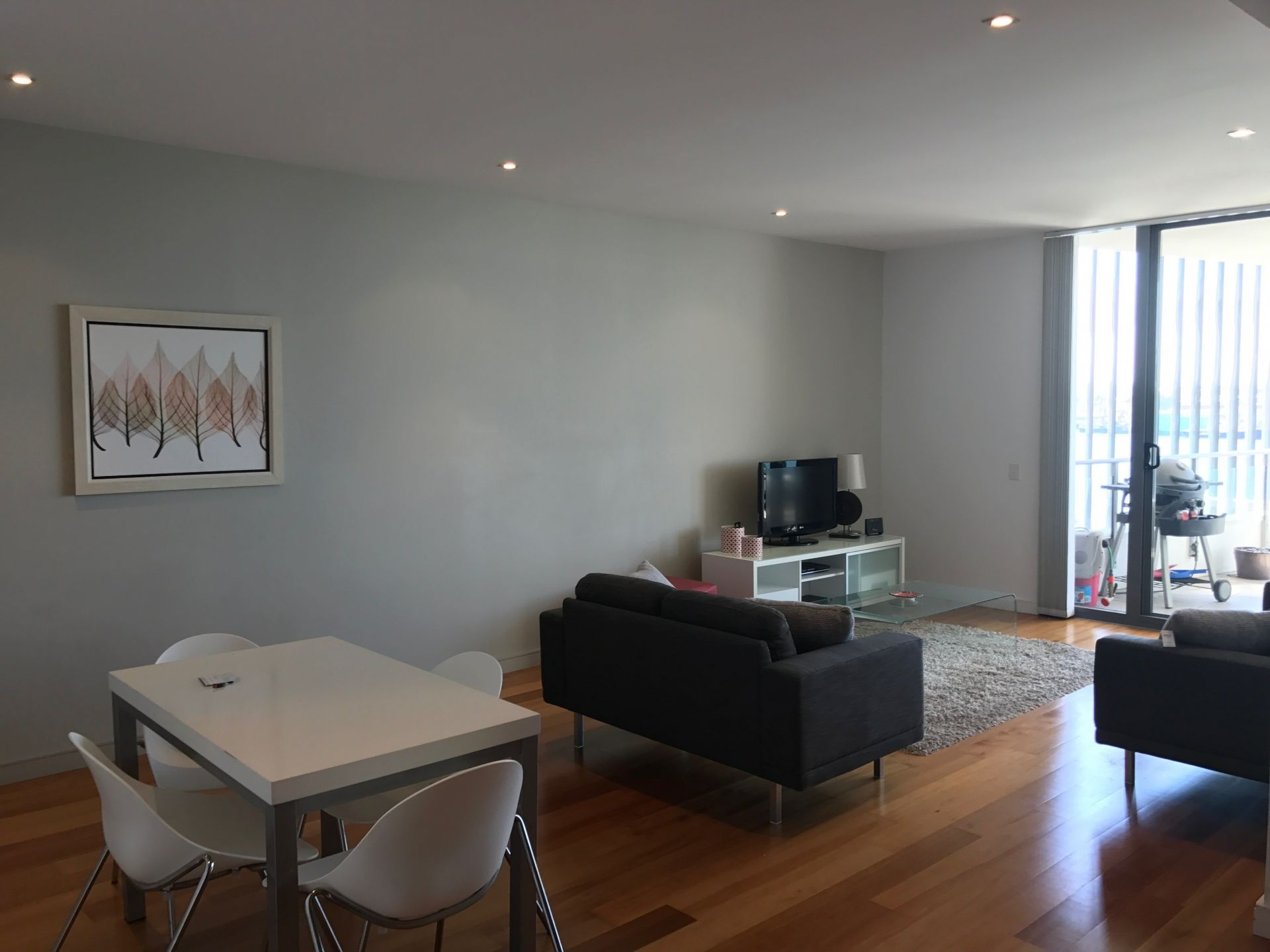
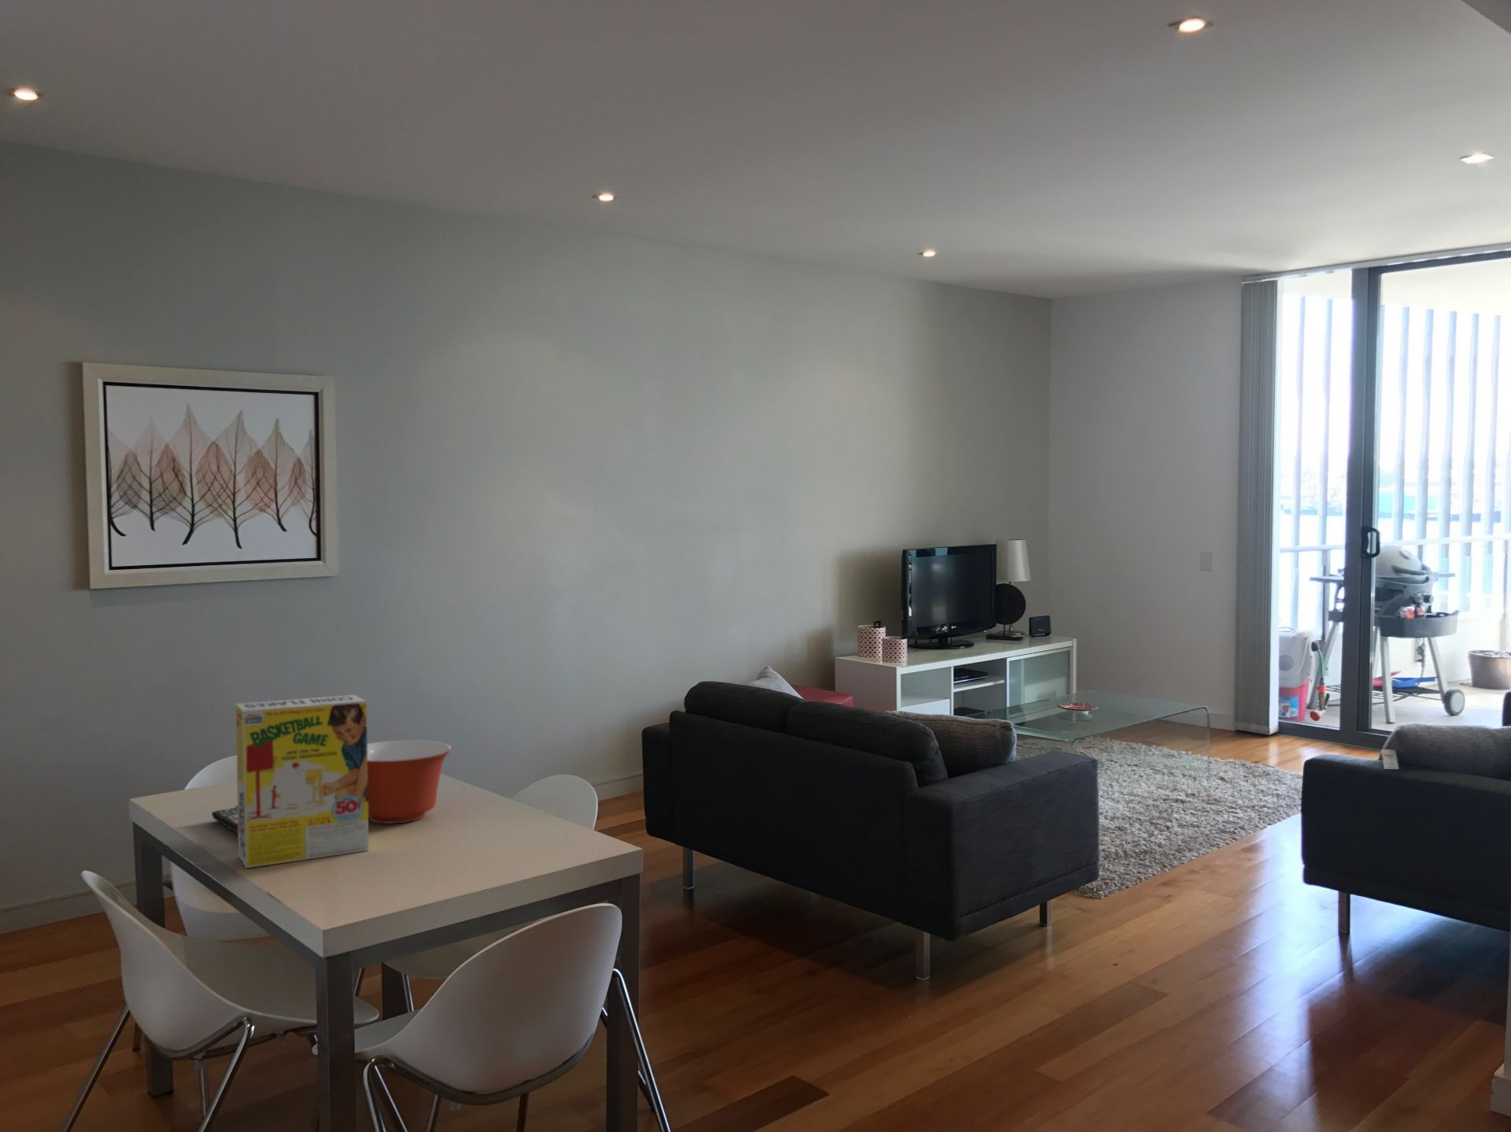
+ cereal box [234,694,370,869]
+ remote control [211,807,238,835]
+ mixing bowl [368,740,452,824]
